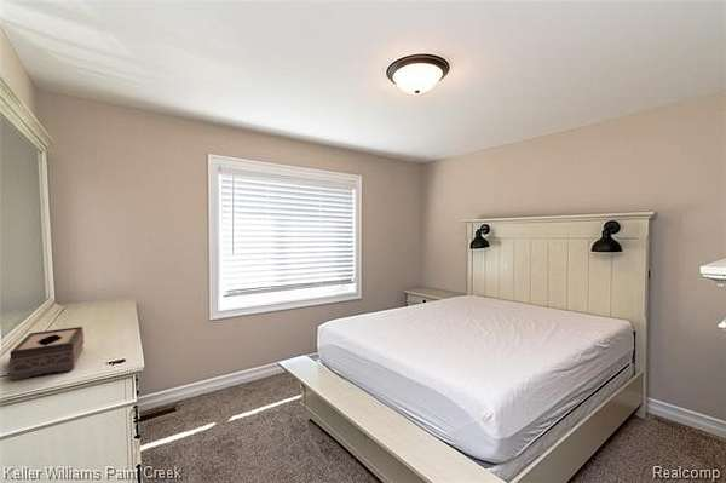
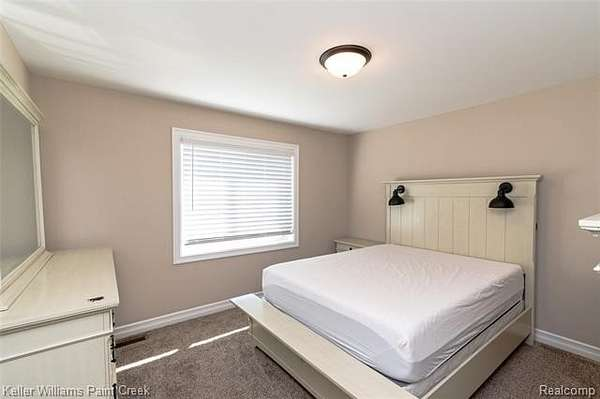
- tissue box [8,326,85,383]
